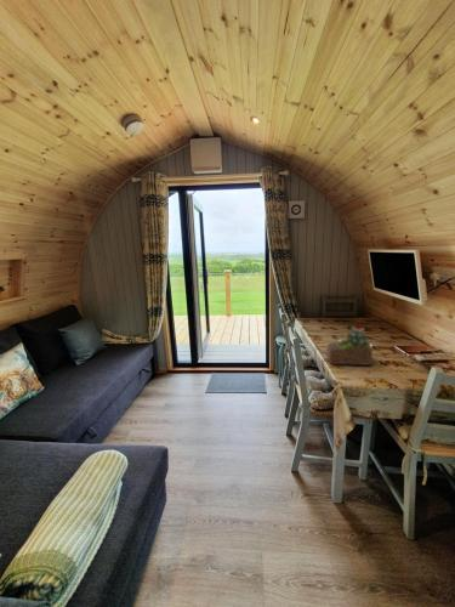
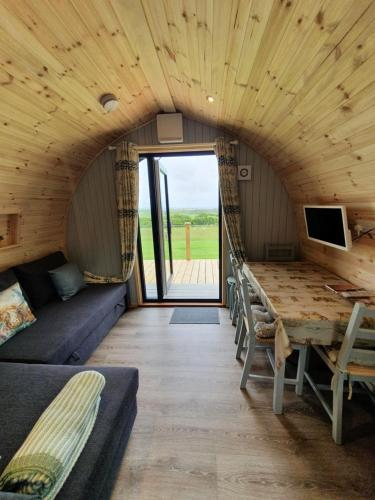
- succulent plant [326,324,374,367]
